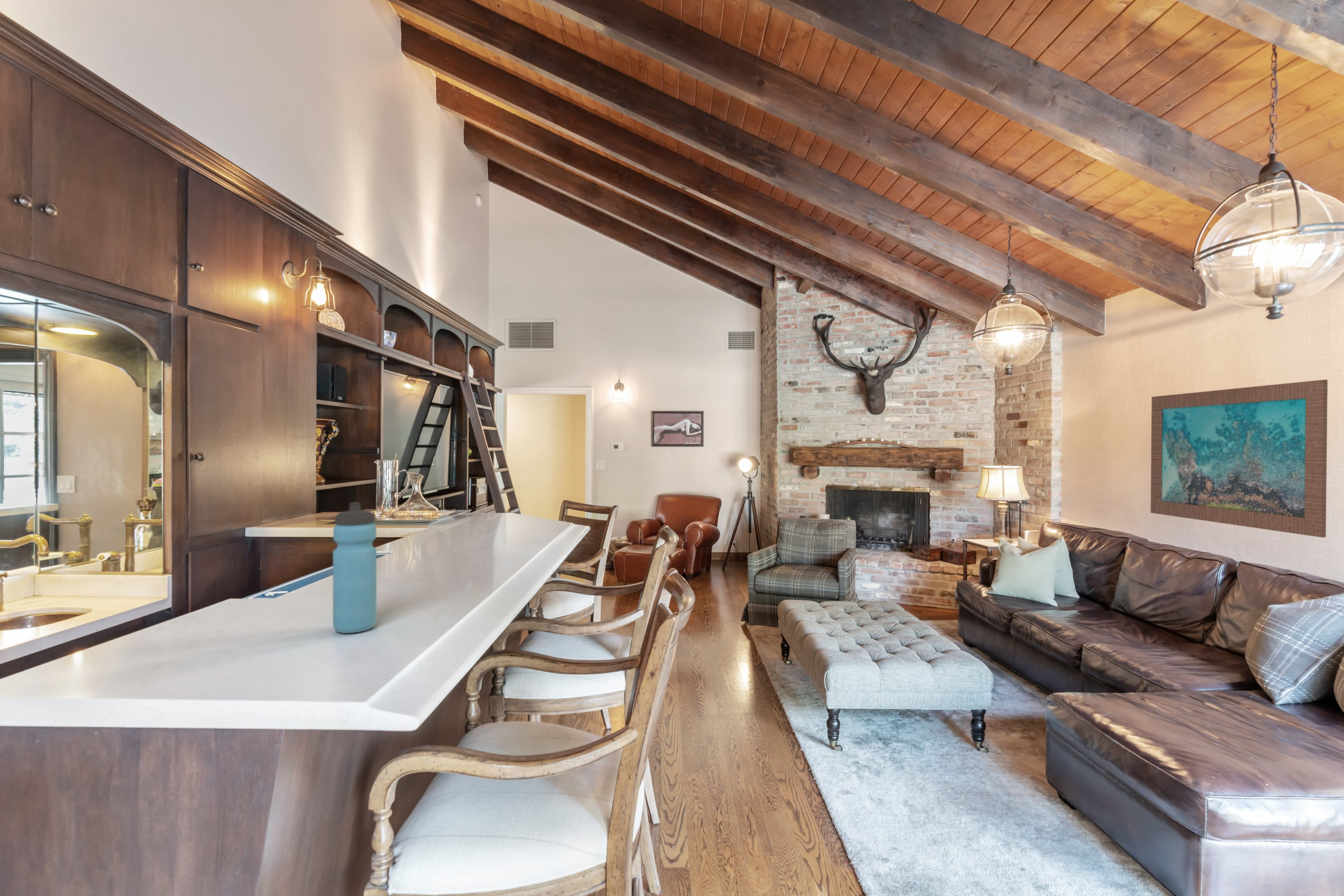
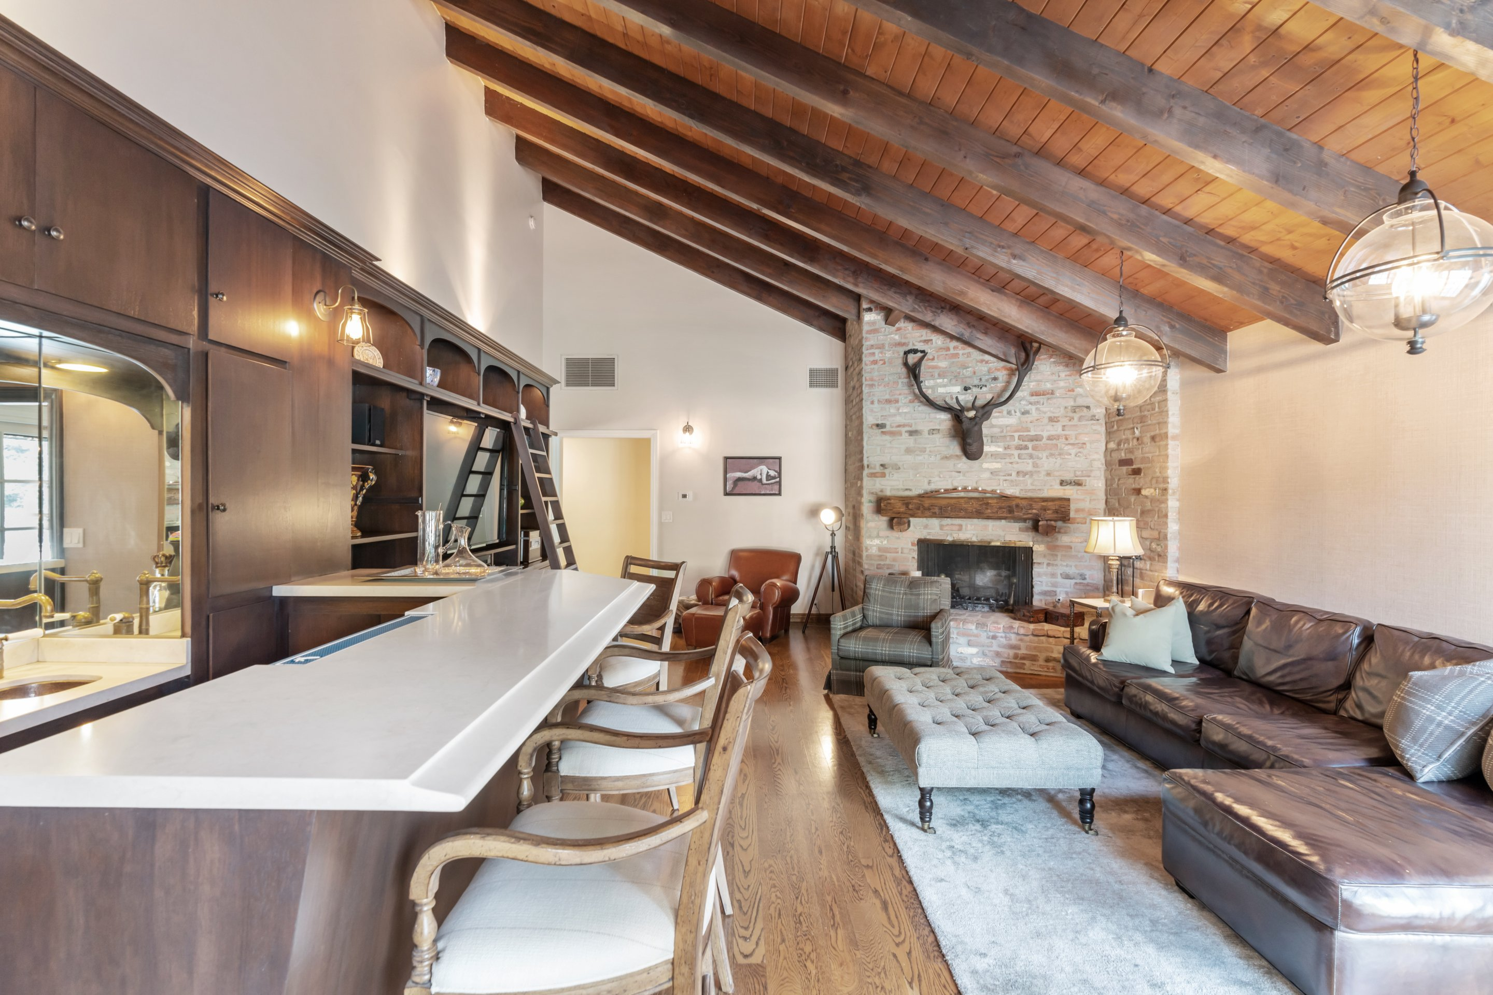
- wall art [1150,379,1328,538]
- water bottle [332,502,377,634]
